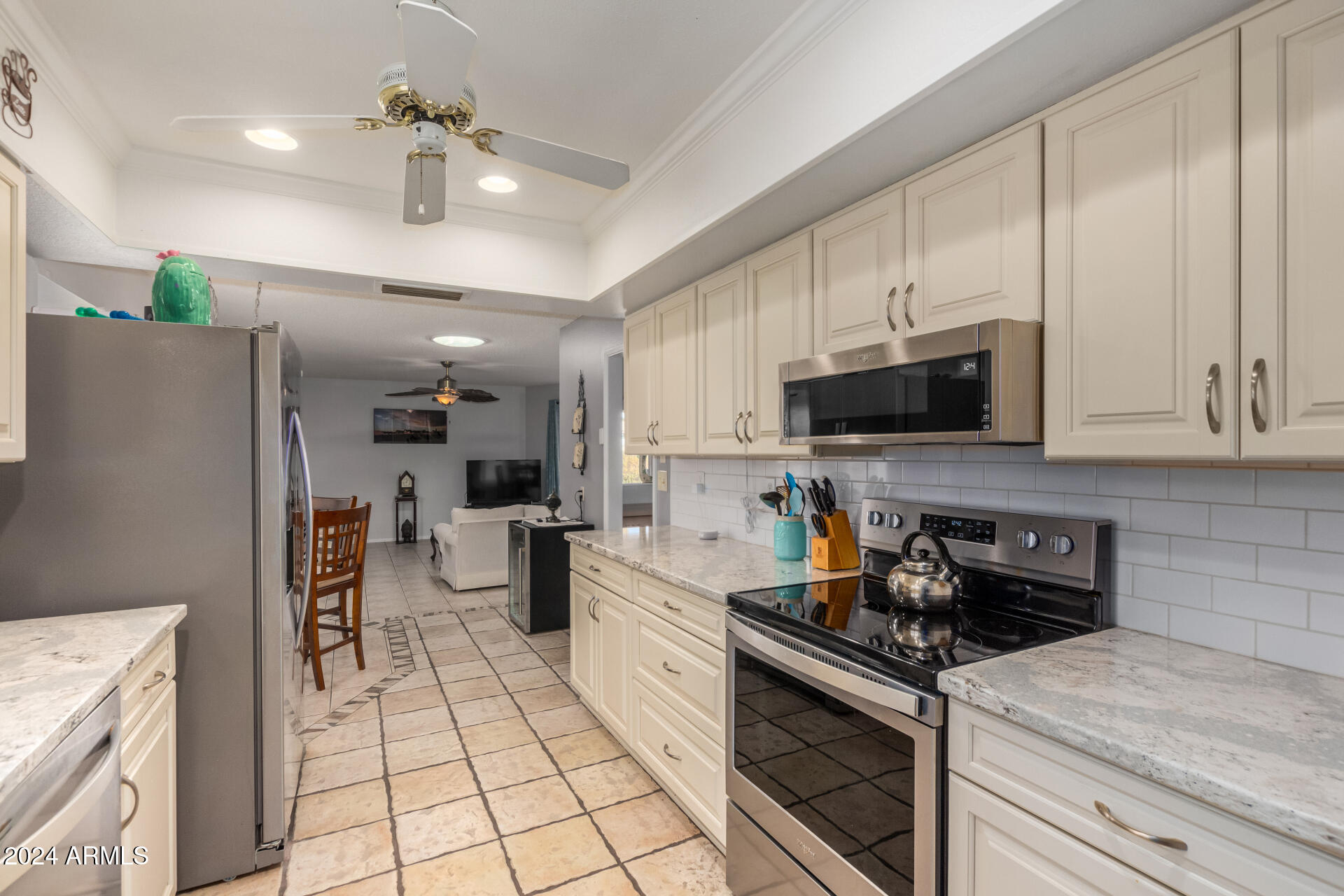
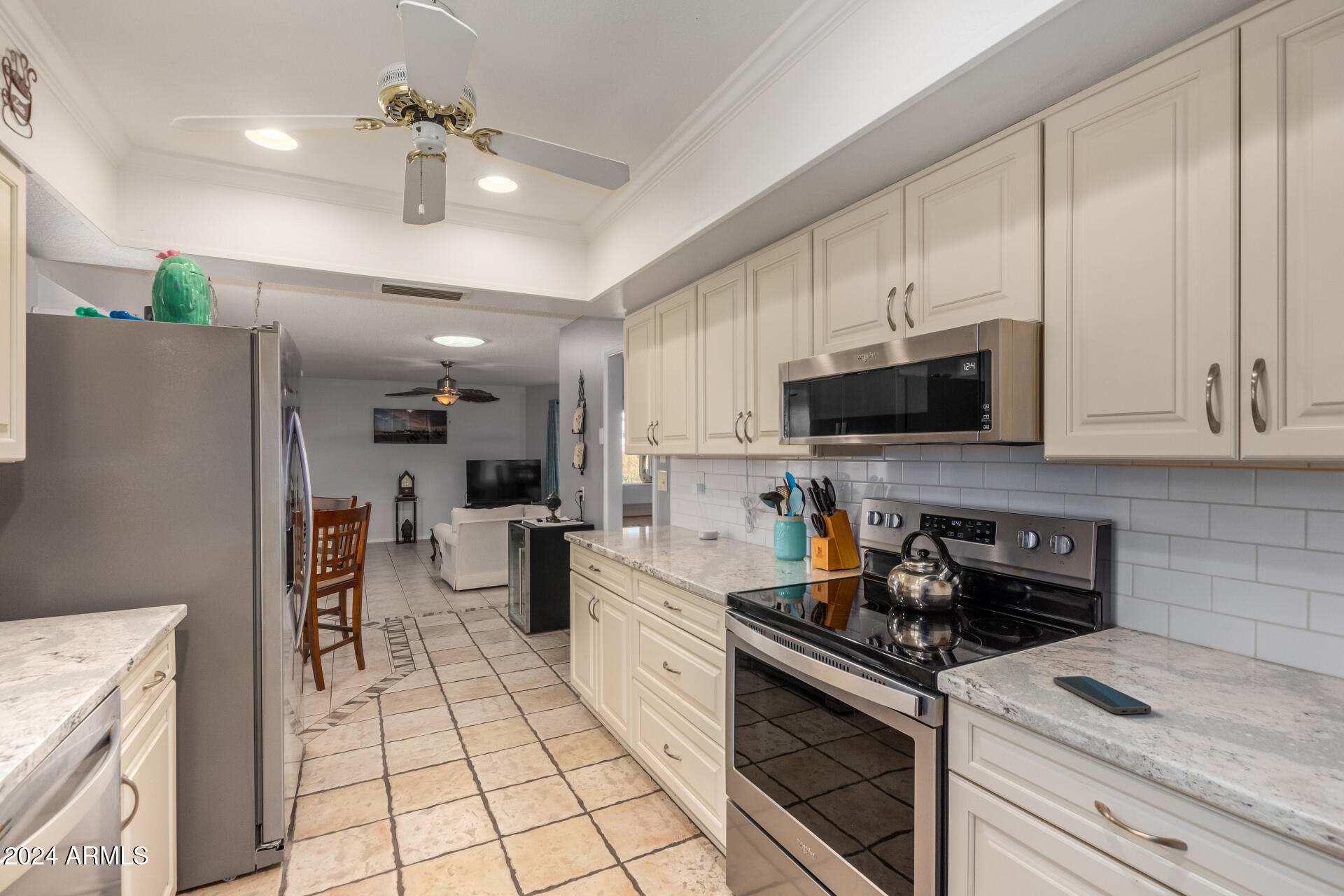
+ smartphone [1053,675,1152,715]
